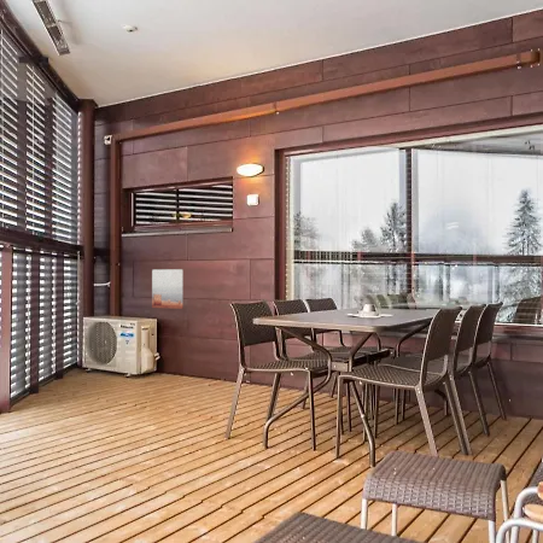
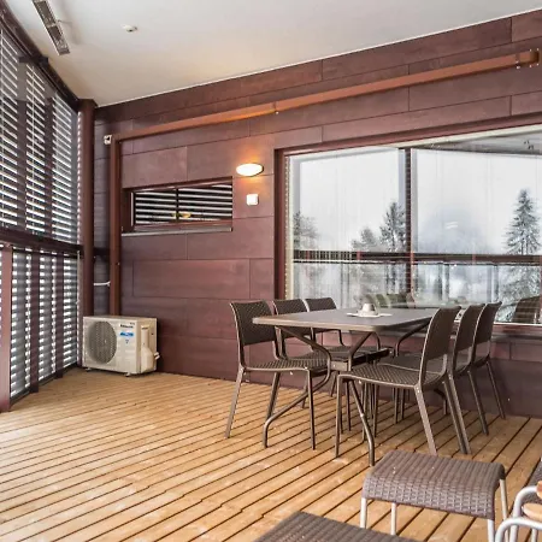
- wall art [151,268,183,310]
